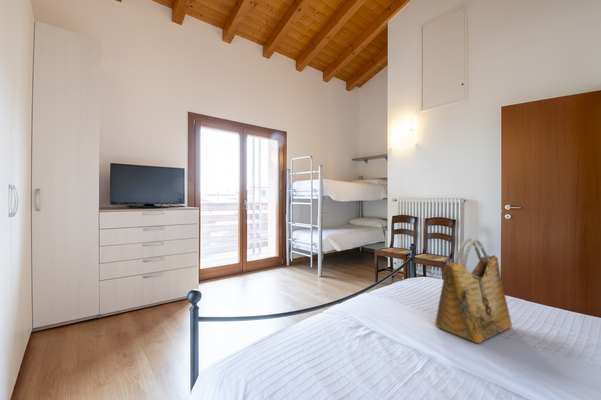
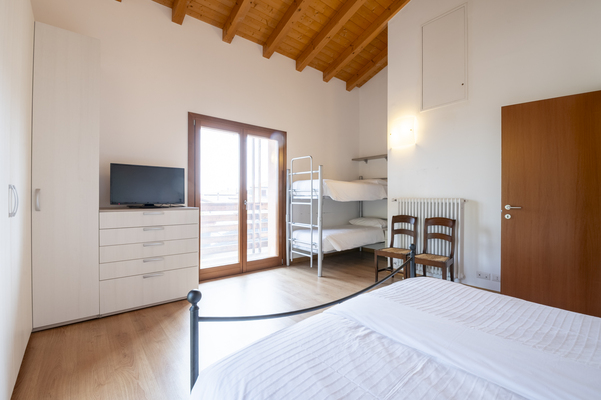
- grocery bag [434,237,513,344]
